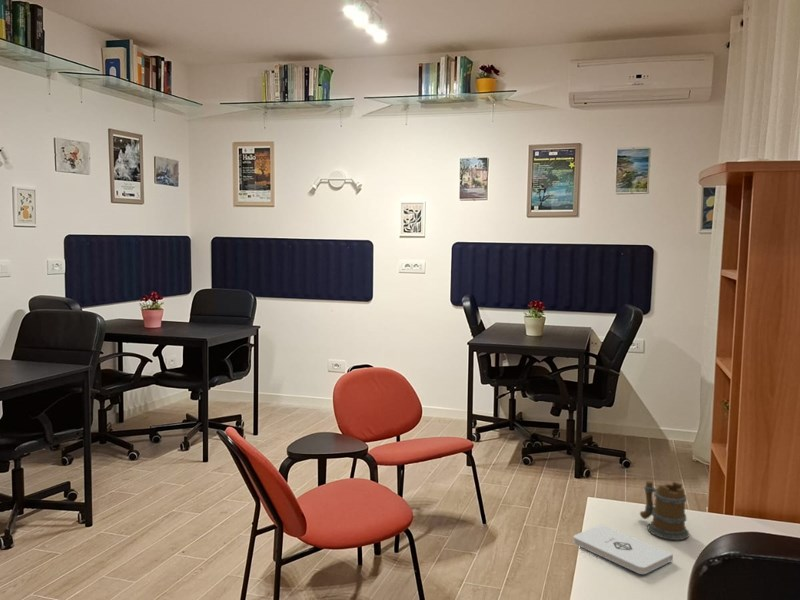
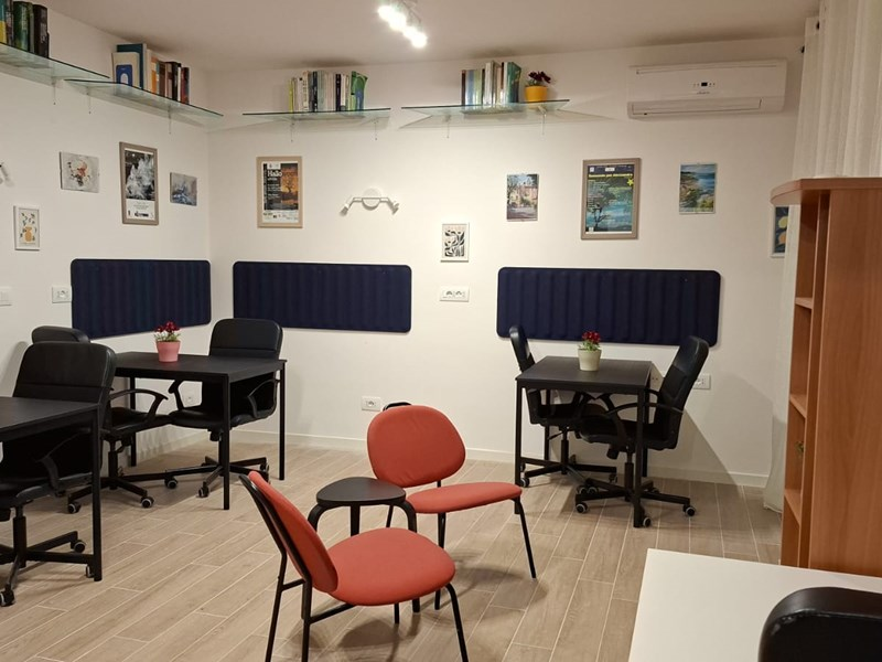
- notepad [572,524,674,575]
- mug [639,480,690,541]
